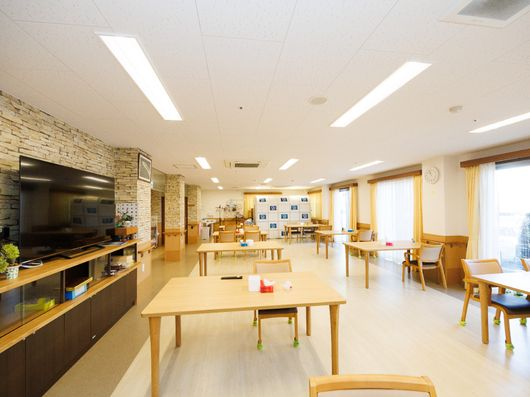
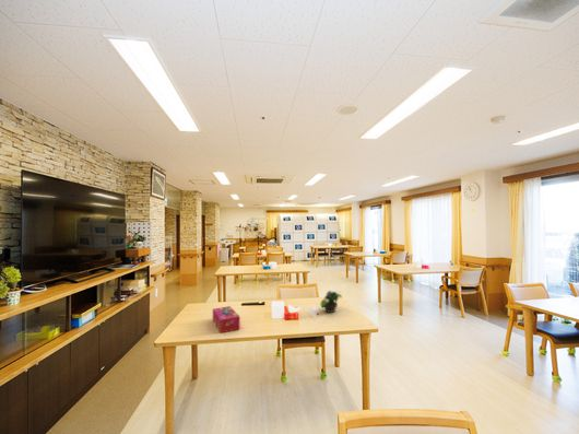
+ tissue box [212,305,240,335]
+ potted flower [319,290,343,314]
